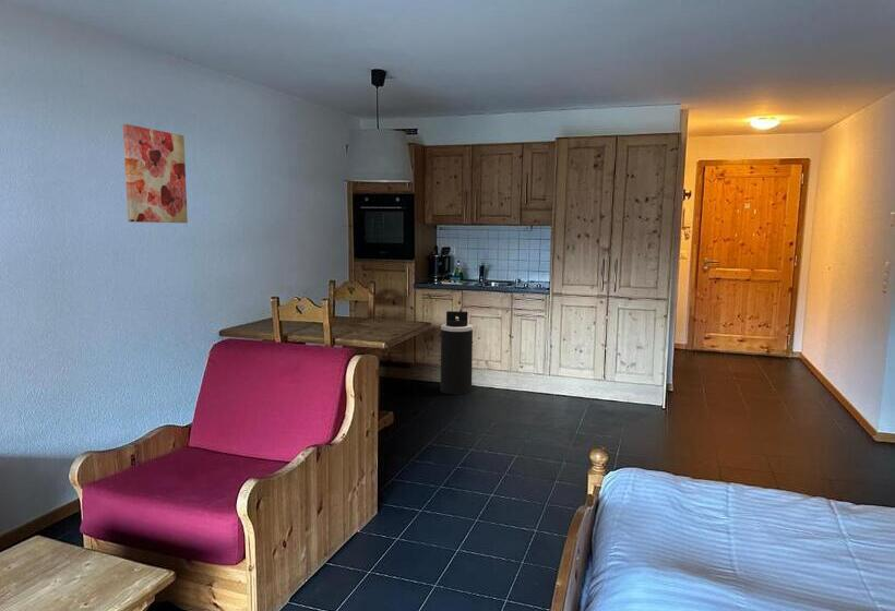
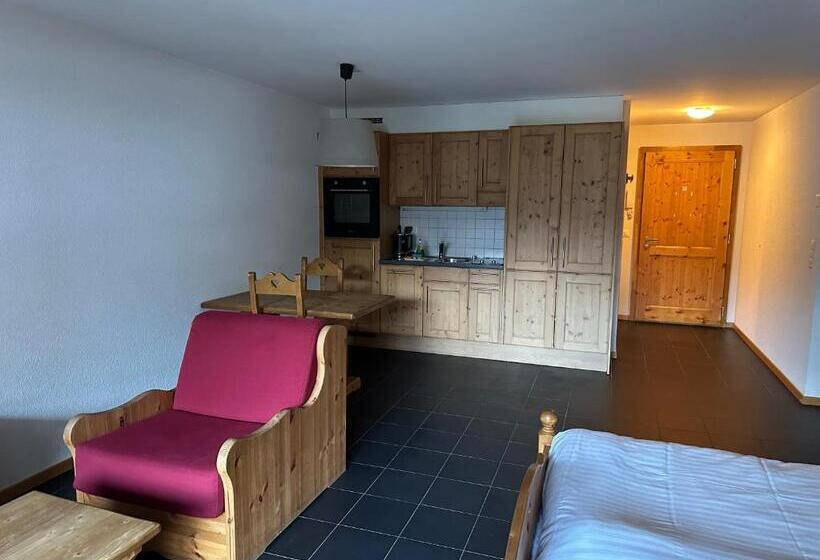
- wall art [122,123,189,224]
- trash can [440,310,474,396]
